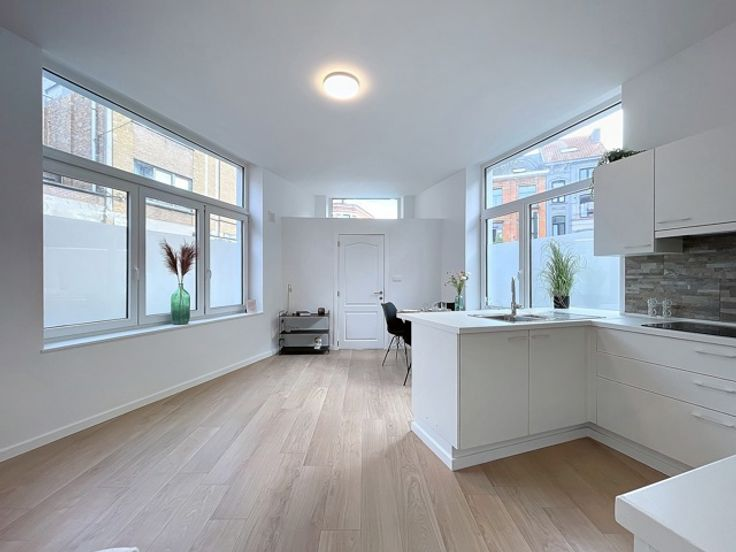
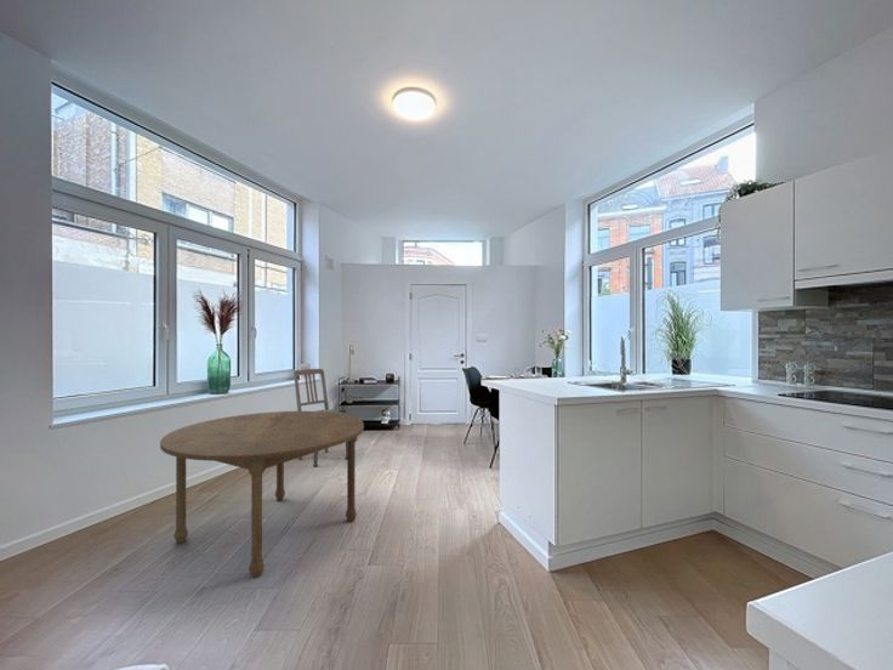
+ dining chair [292,368,353,467]
+ dining table [159,410,365,579]
